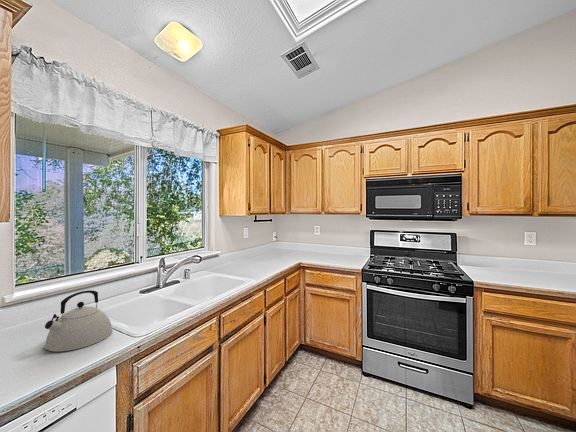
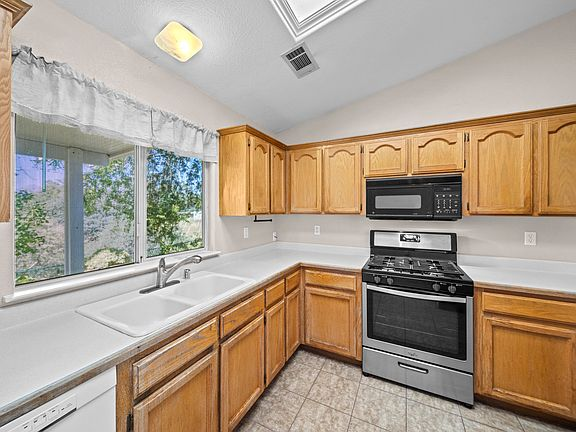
- kettle [44,289,113,353]
